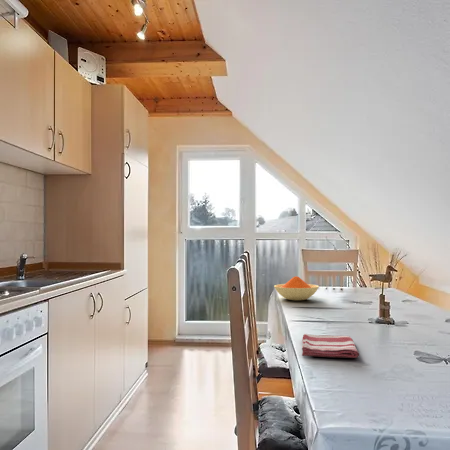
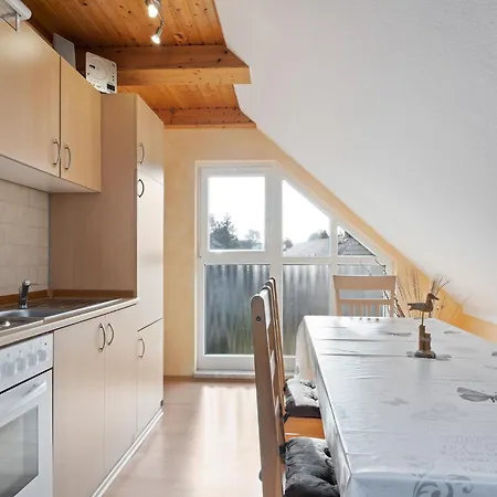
- dish towel [301,333,360,359]
- bowl [273,275,320,301]
